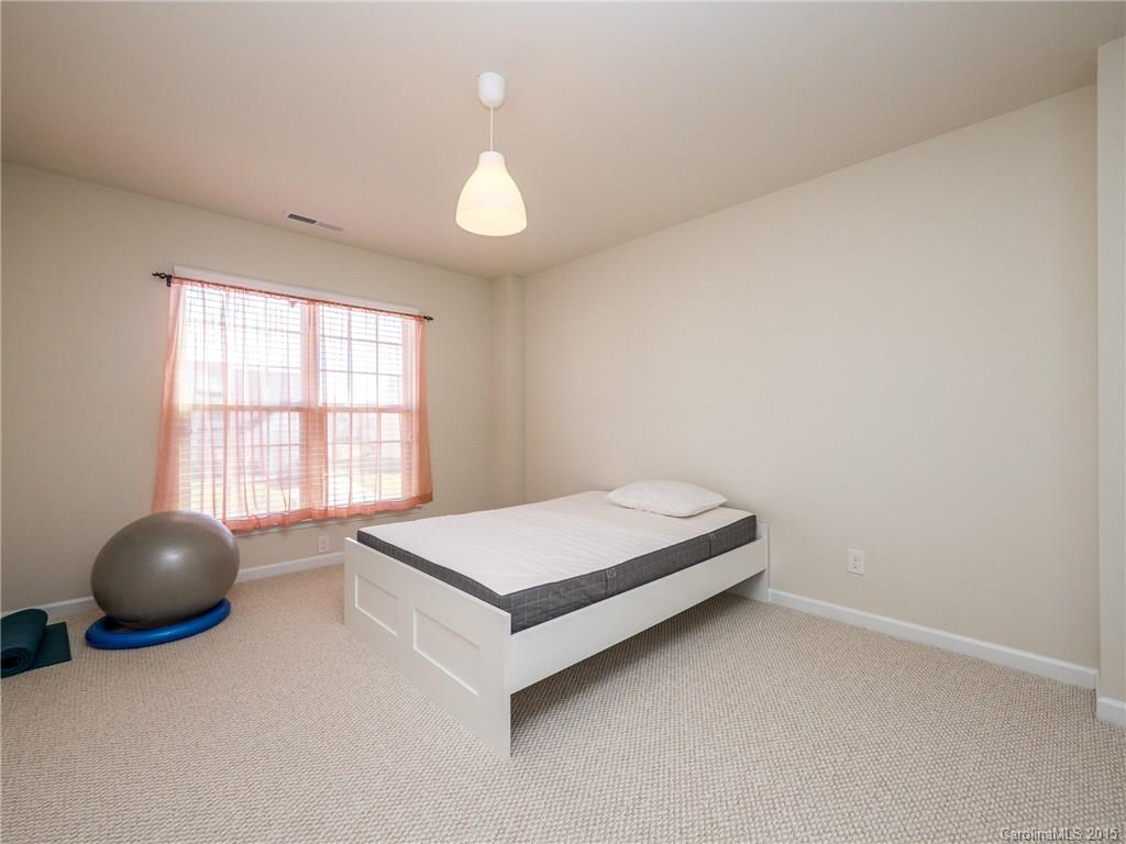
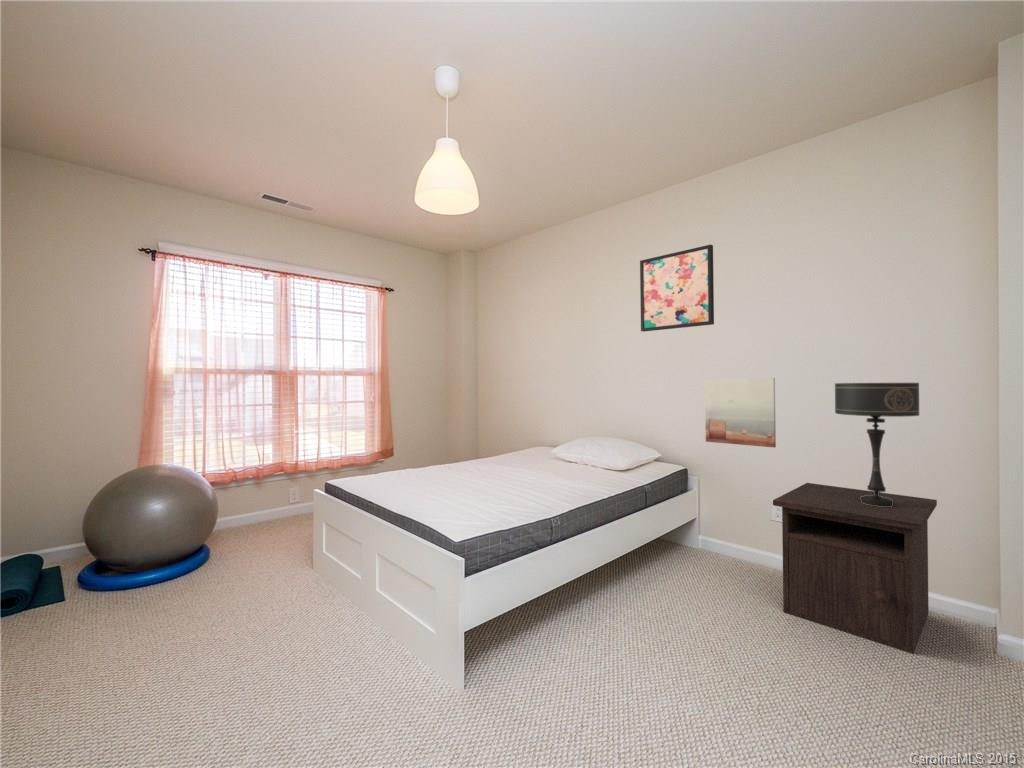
+ wall art [704,377,777,449]
+ wall art [639,243,715,333]
+ table lamp [834,382,920,507]
+ nightstand [772,482,938,655]
